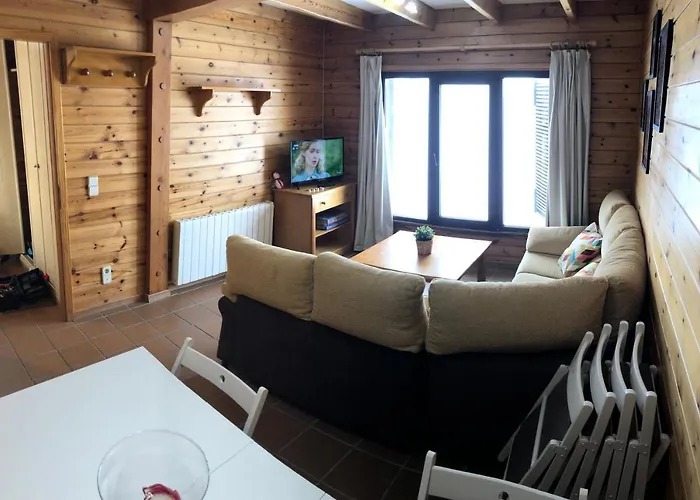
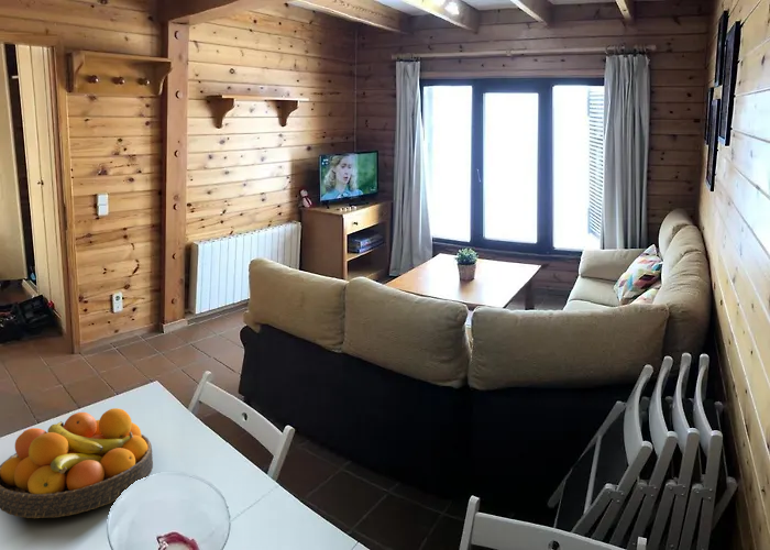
+ fruit bowl [0,407,154,519]
